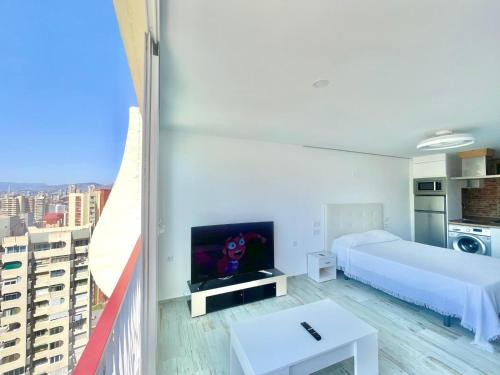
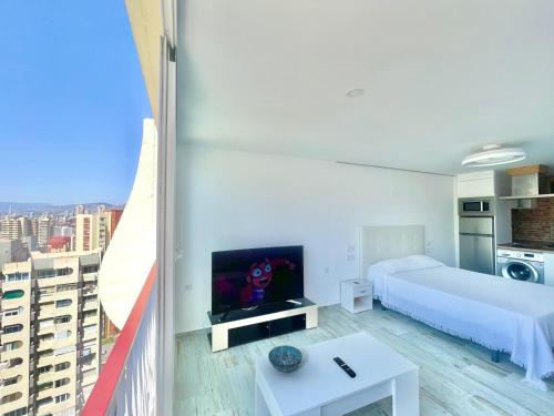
+ decorative bowl [267,344,304,374]
